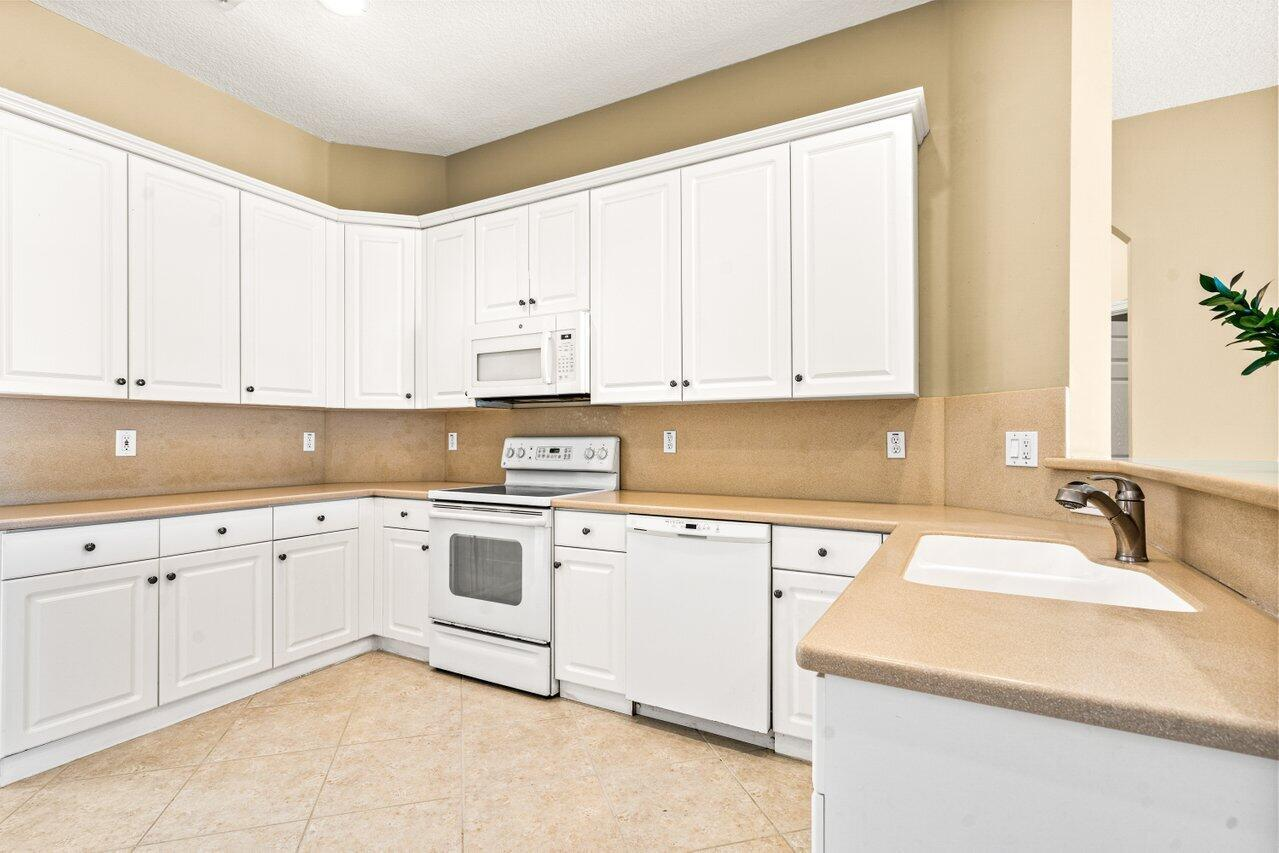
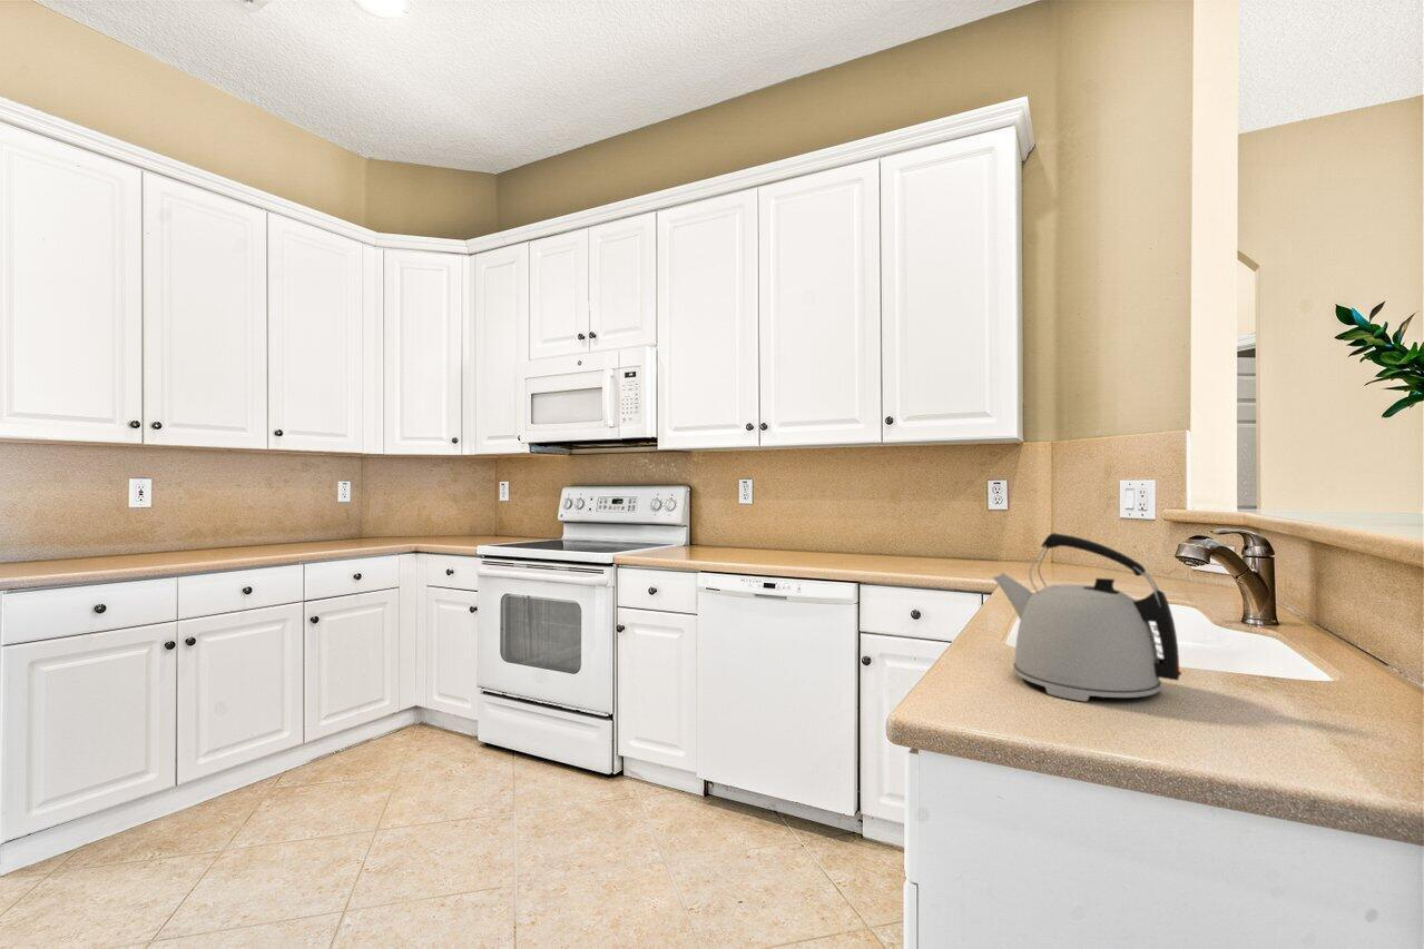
+ kettle [992,532,1182,702]
